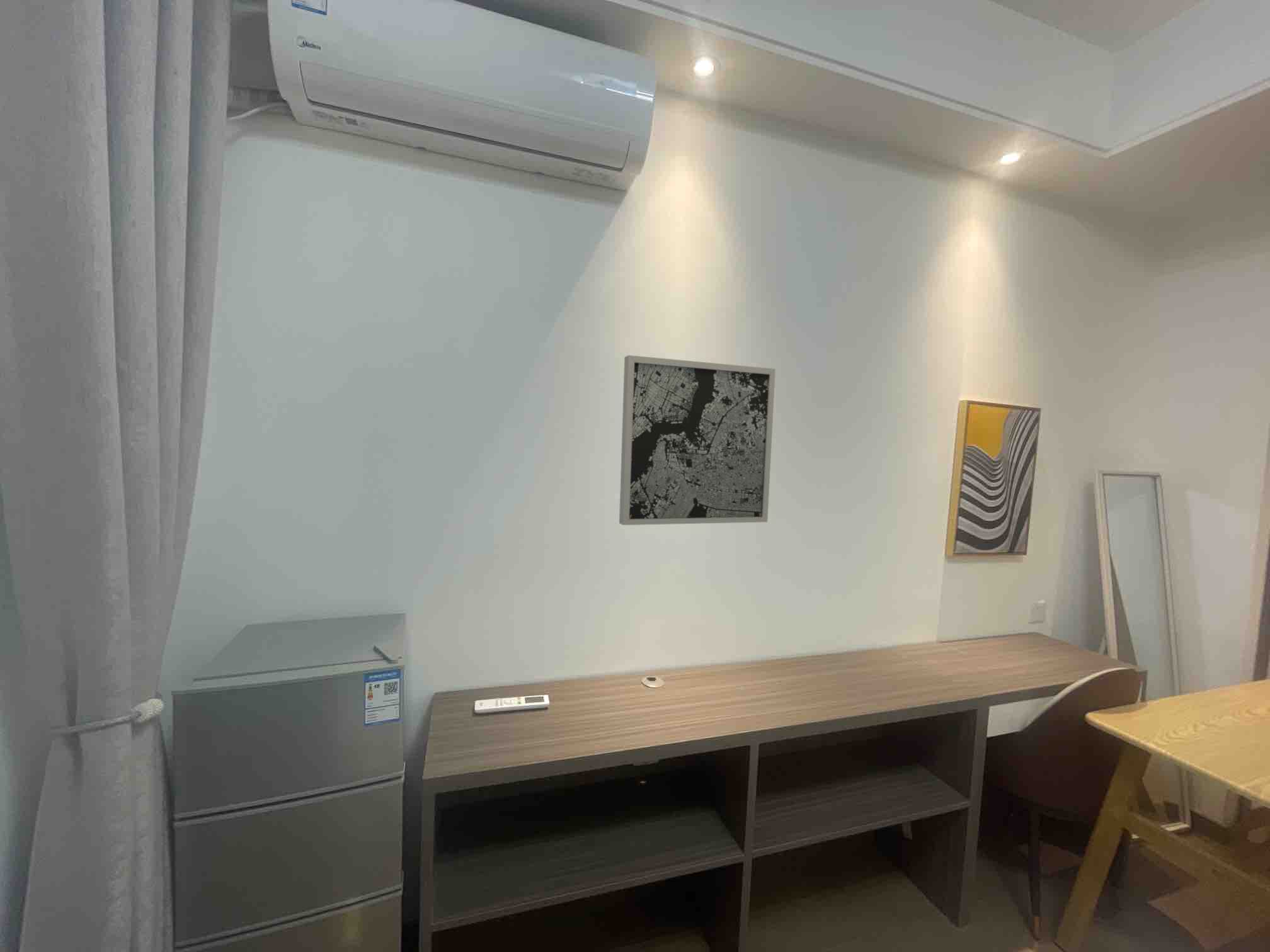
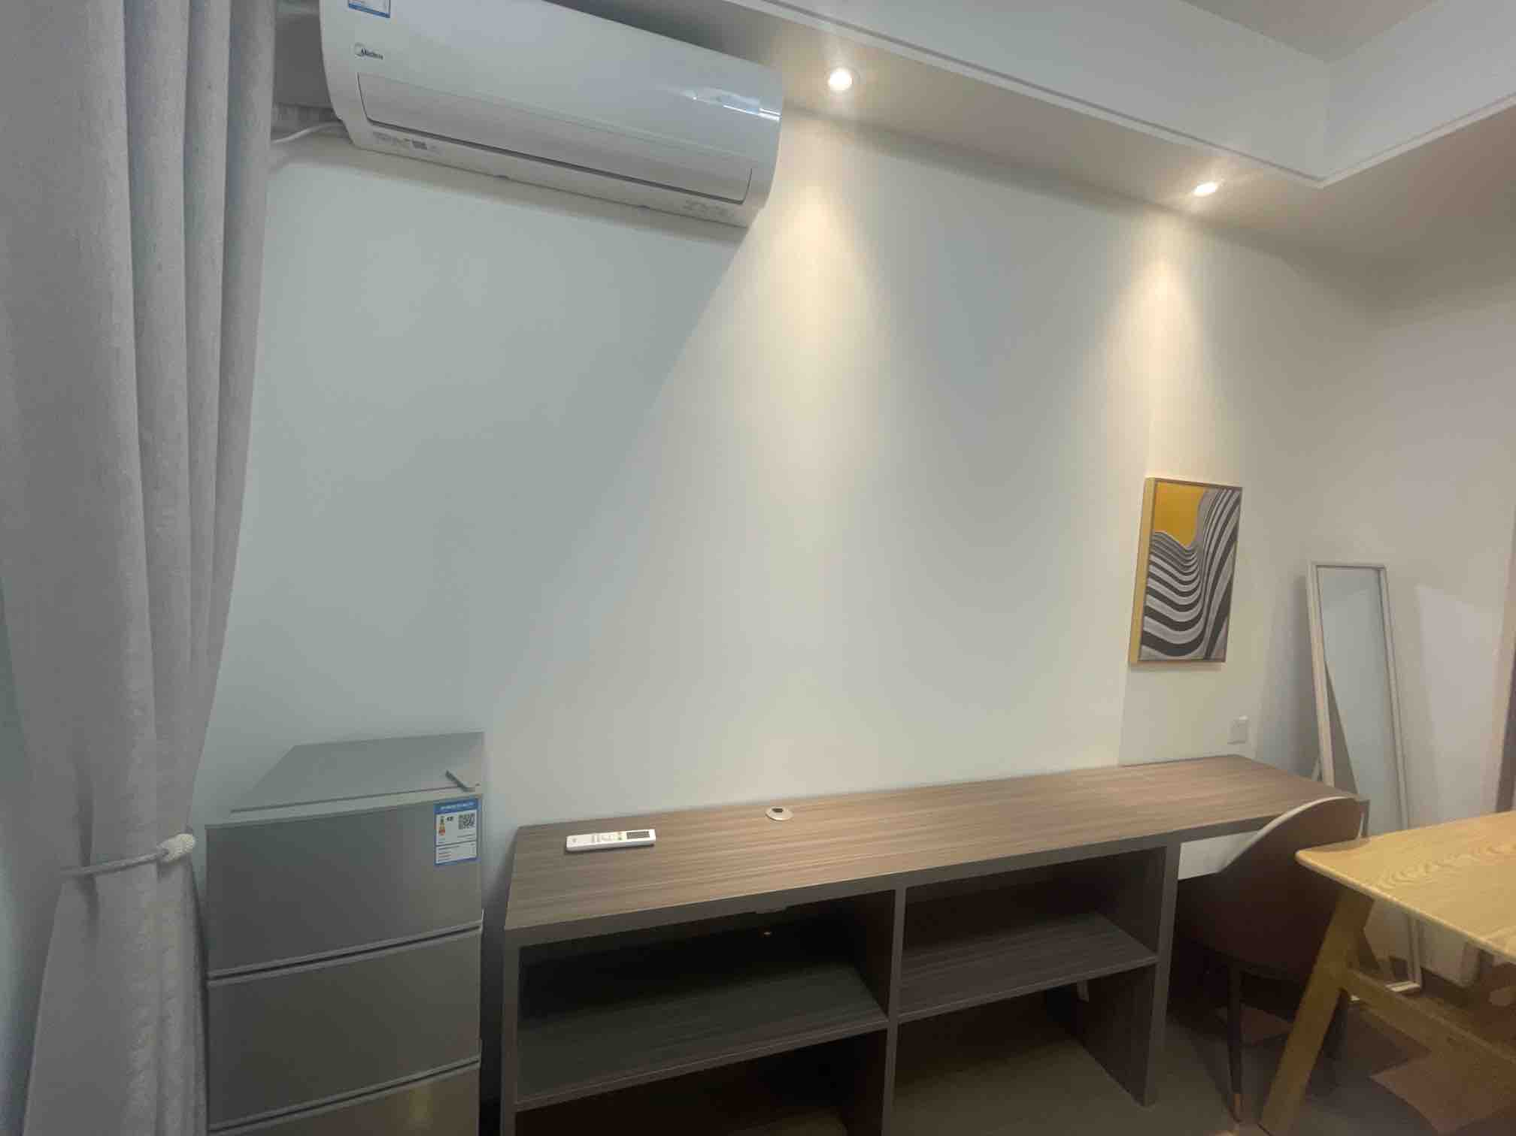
- wall art [619,354,776,526]
